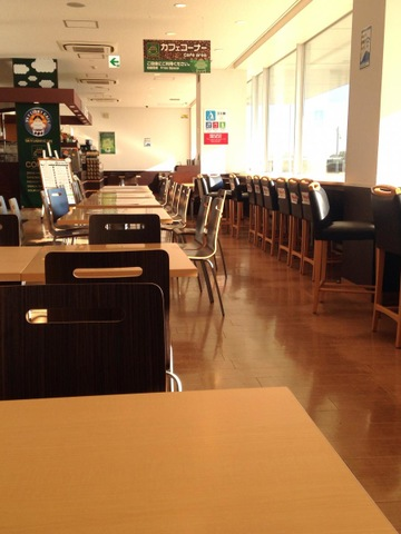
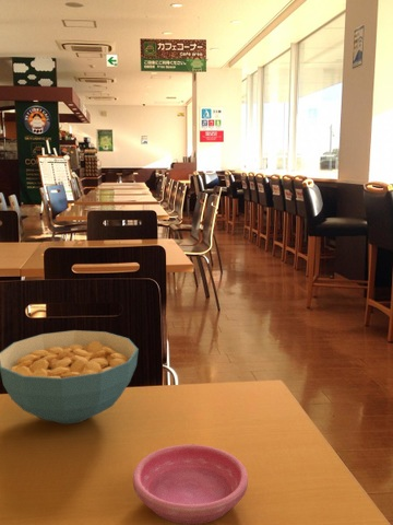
+ saucer [132,444,249,525]
+ cereal bowl [0,329,140,424]
